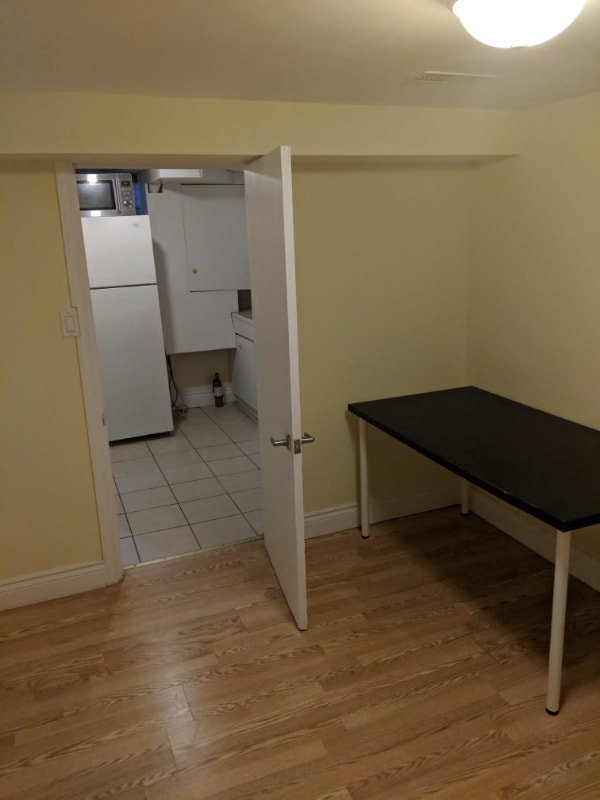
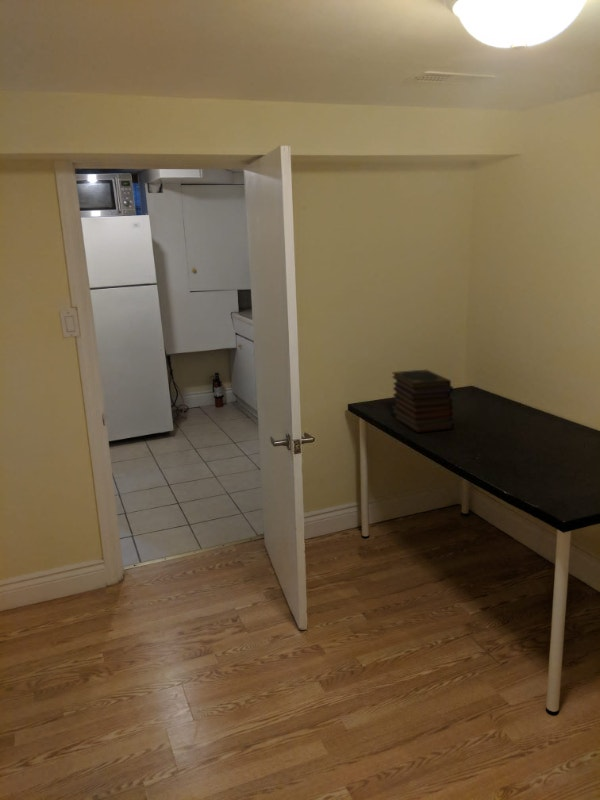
+ book stack [391,369,455,434]
